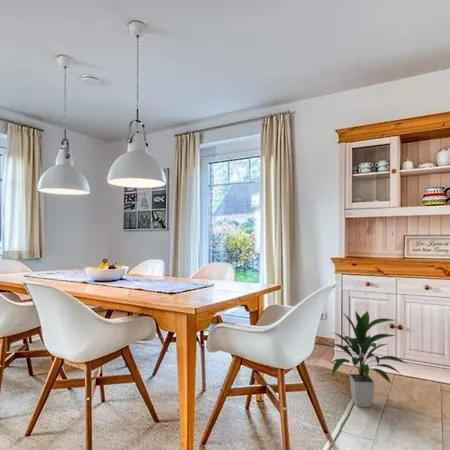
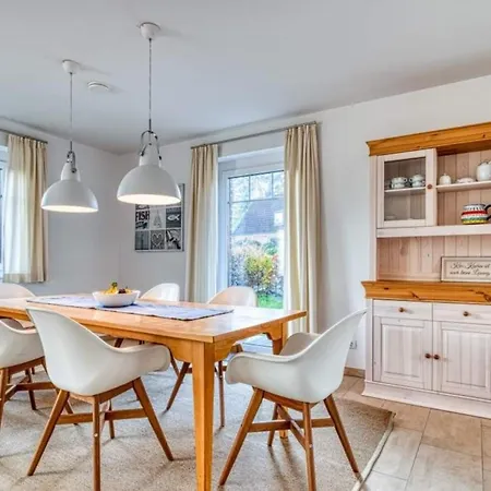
- indoor plant [328,310,409,408]
